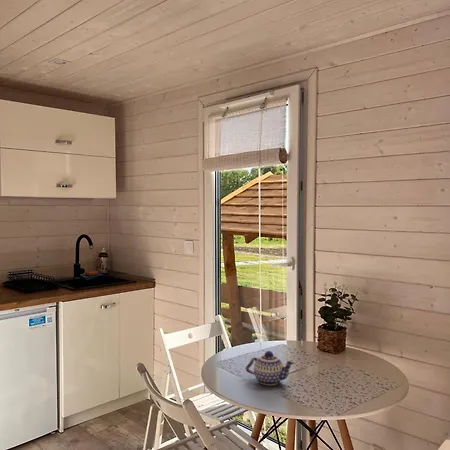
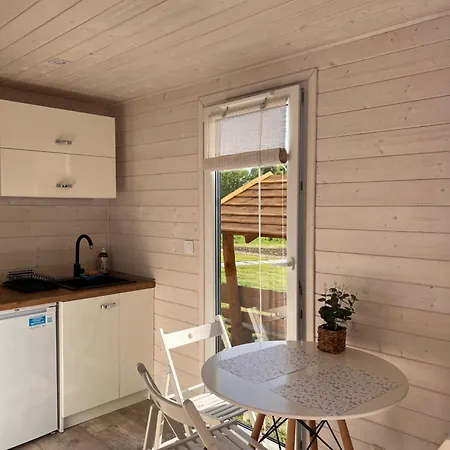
- teapot [245,350,295,386]
